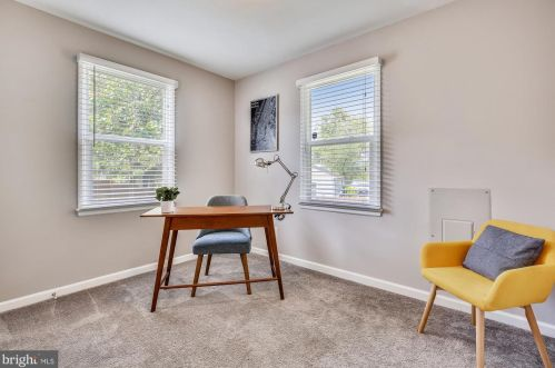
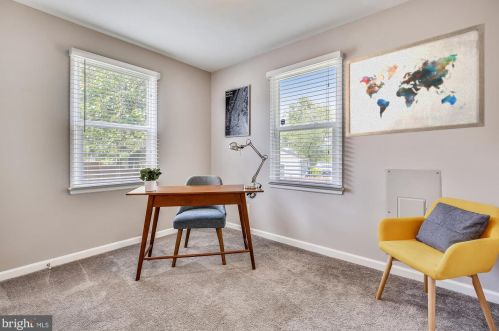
+ wall art [345,22,486,138]
